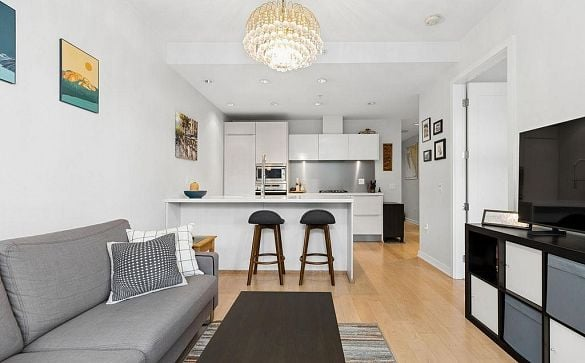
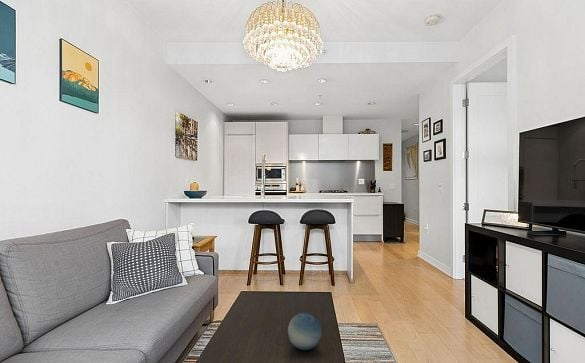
+ decorative ball [287,312,322,351]
